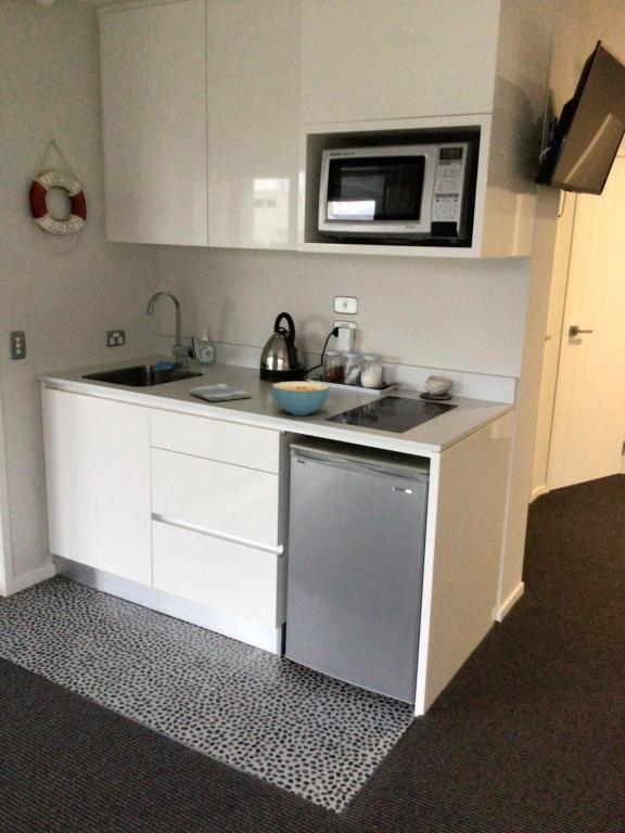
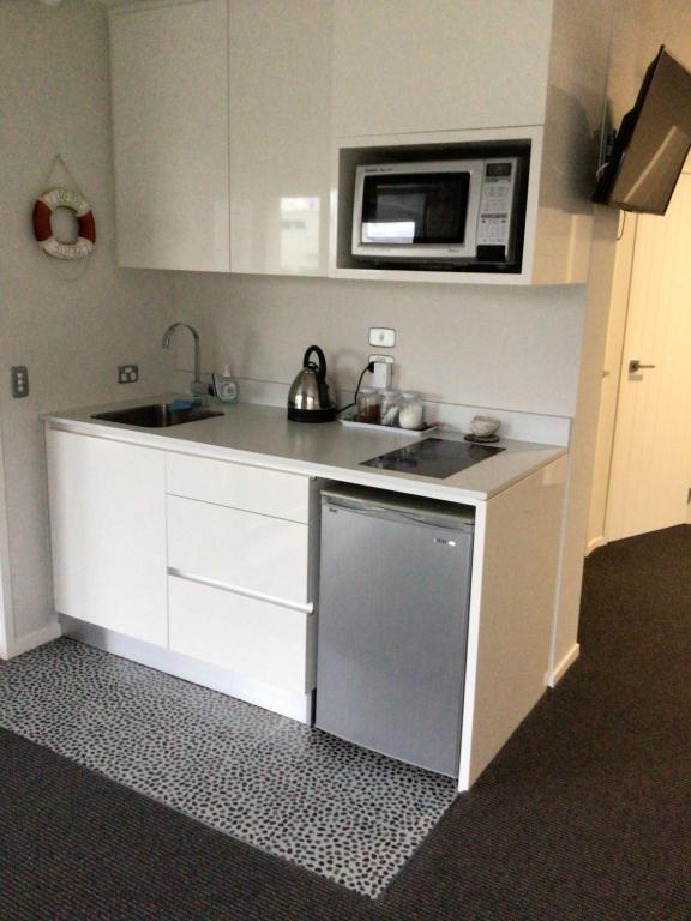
- dish towel [188,383,253,402]
- cereal bowl [271,381,330,416]
